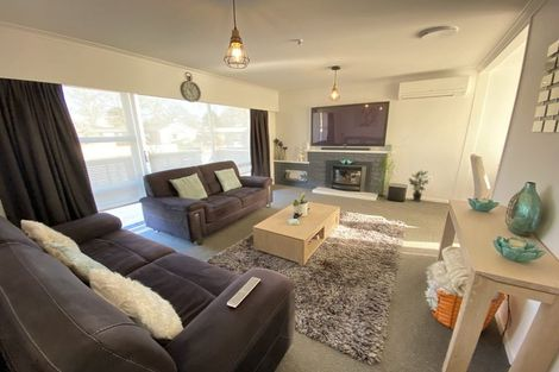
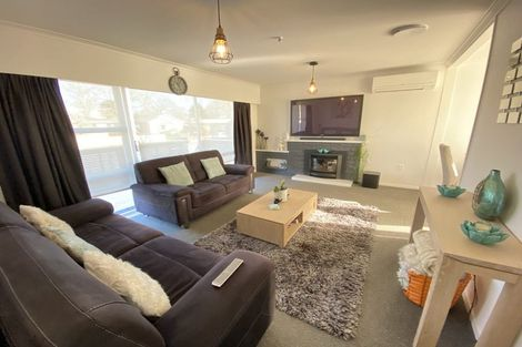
- potted plant [408,169,429,202]
